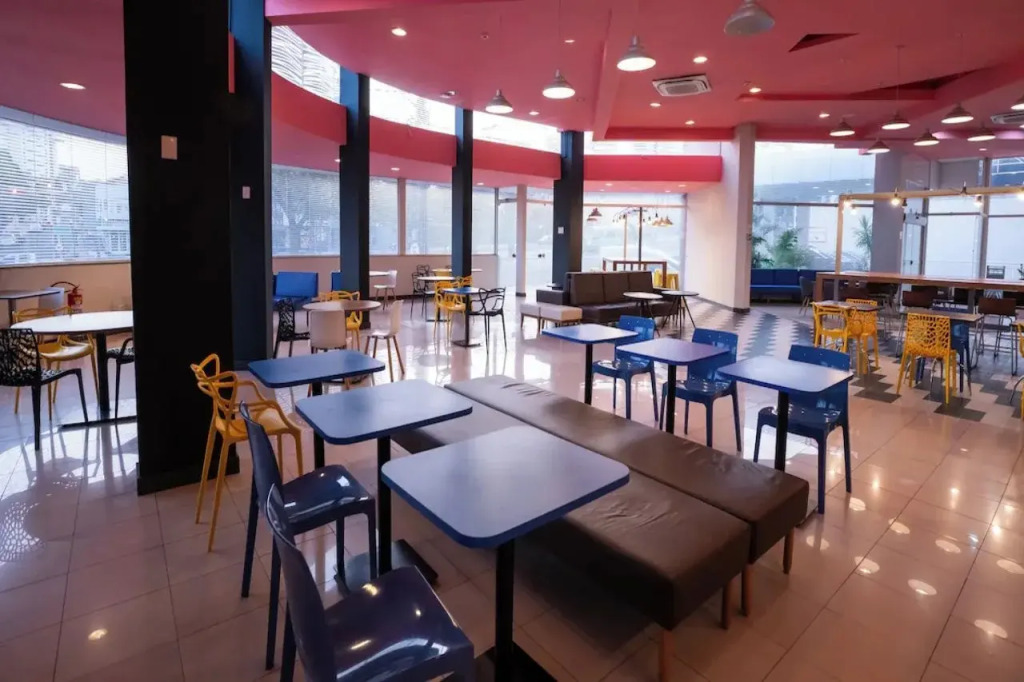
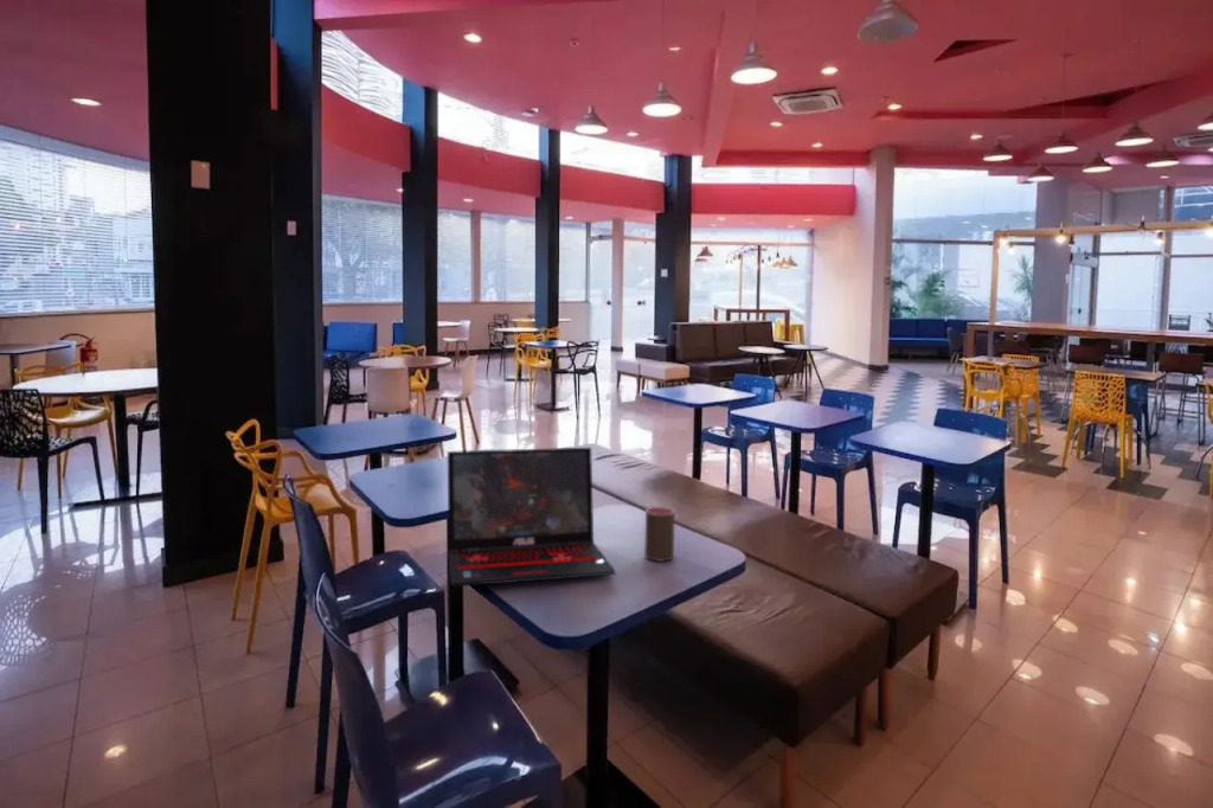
+ laptop [447,447,617,588]
+ cup [643,506,676,563]
